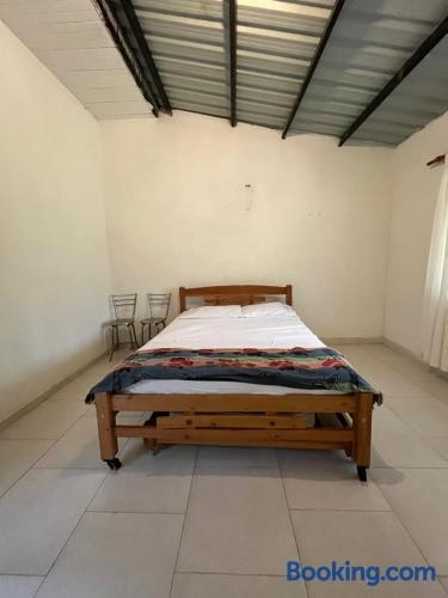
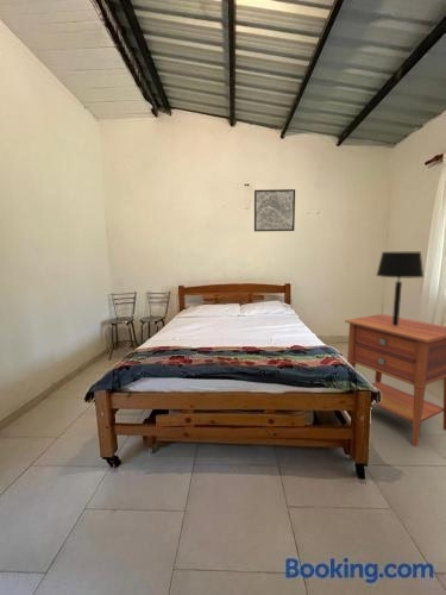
+ wall art [253,188,296,233]
+ table lamp [375,251,425,326]
+ nightstand [344,313,446,447]
